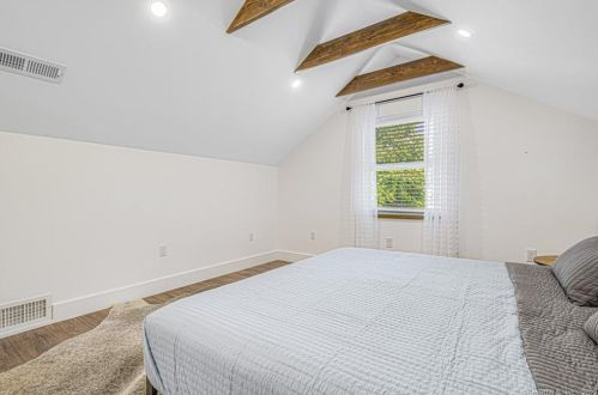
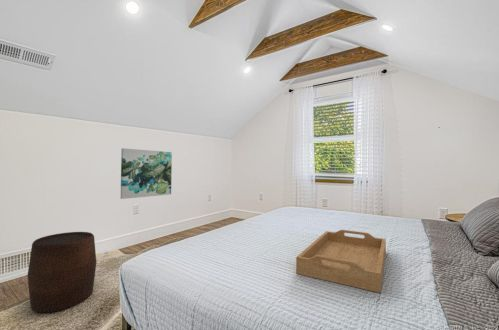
+ stool [27,231,97,314]
+ wall art [120,147,173,200]
+ serving tray [295,229,387,294]
